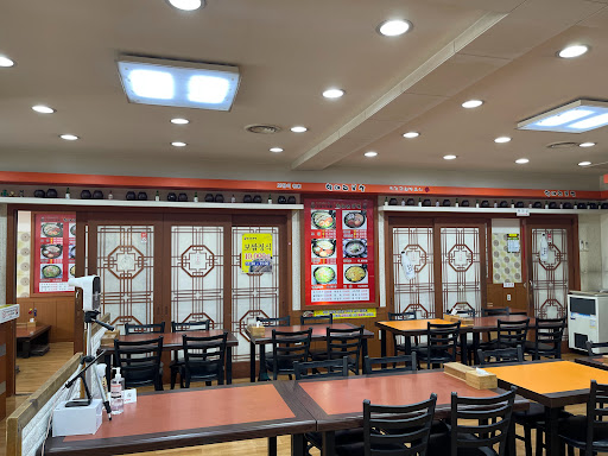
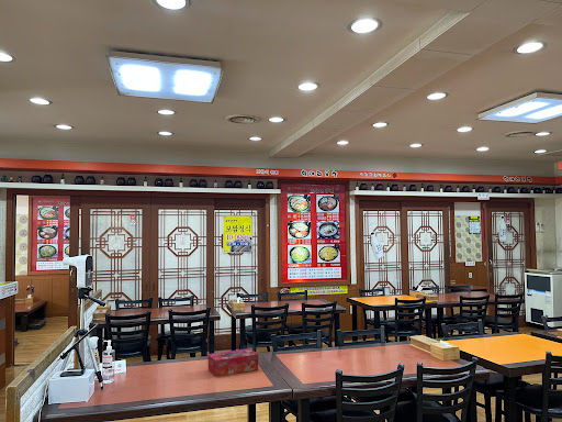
+ tissue box [207,347,259,378]
